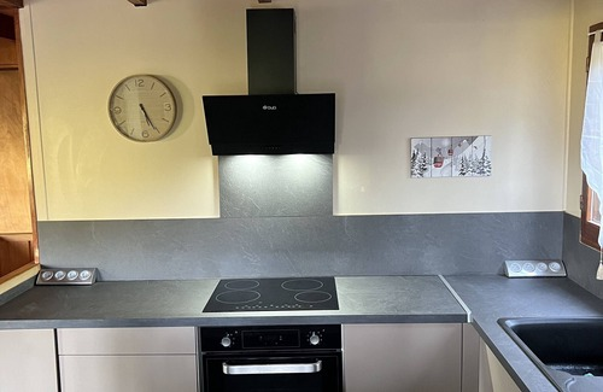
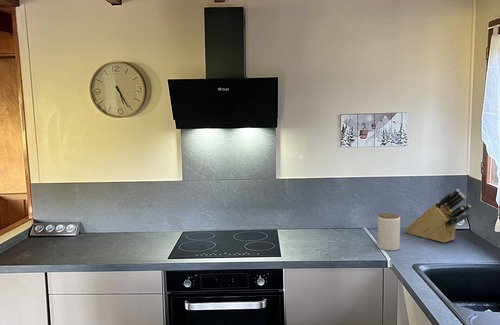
+ knife block [405,188,472,244]
+ jar [377,213,401,251]
